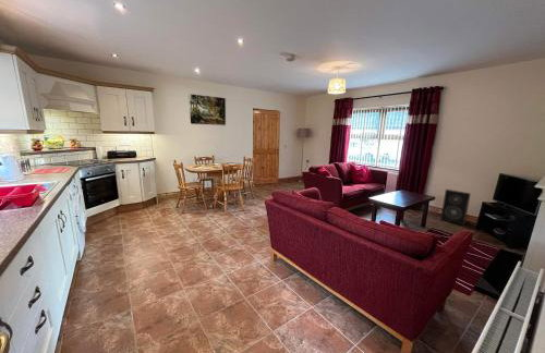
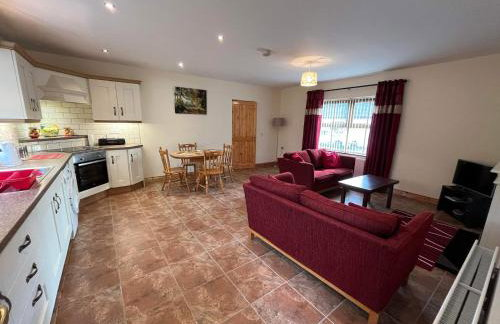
- speaker [439,188,472,227]
